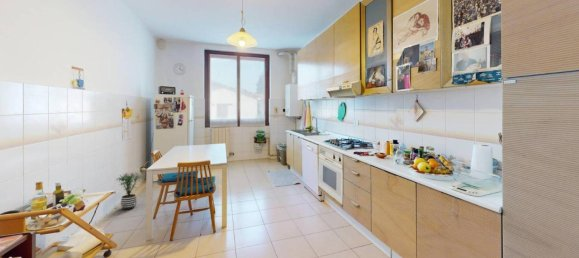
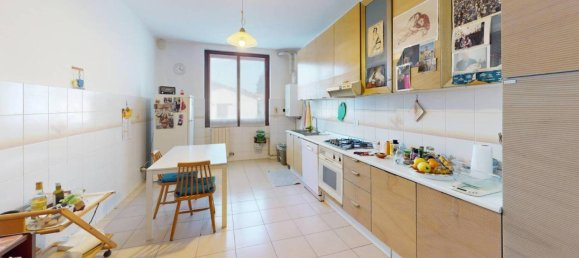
- potted plant [115,171,146,211]
